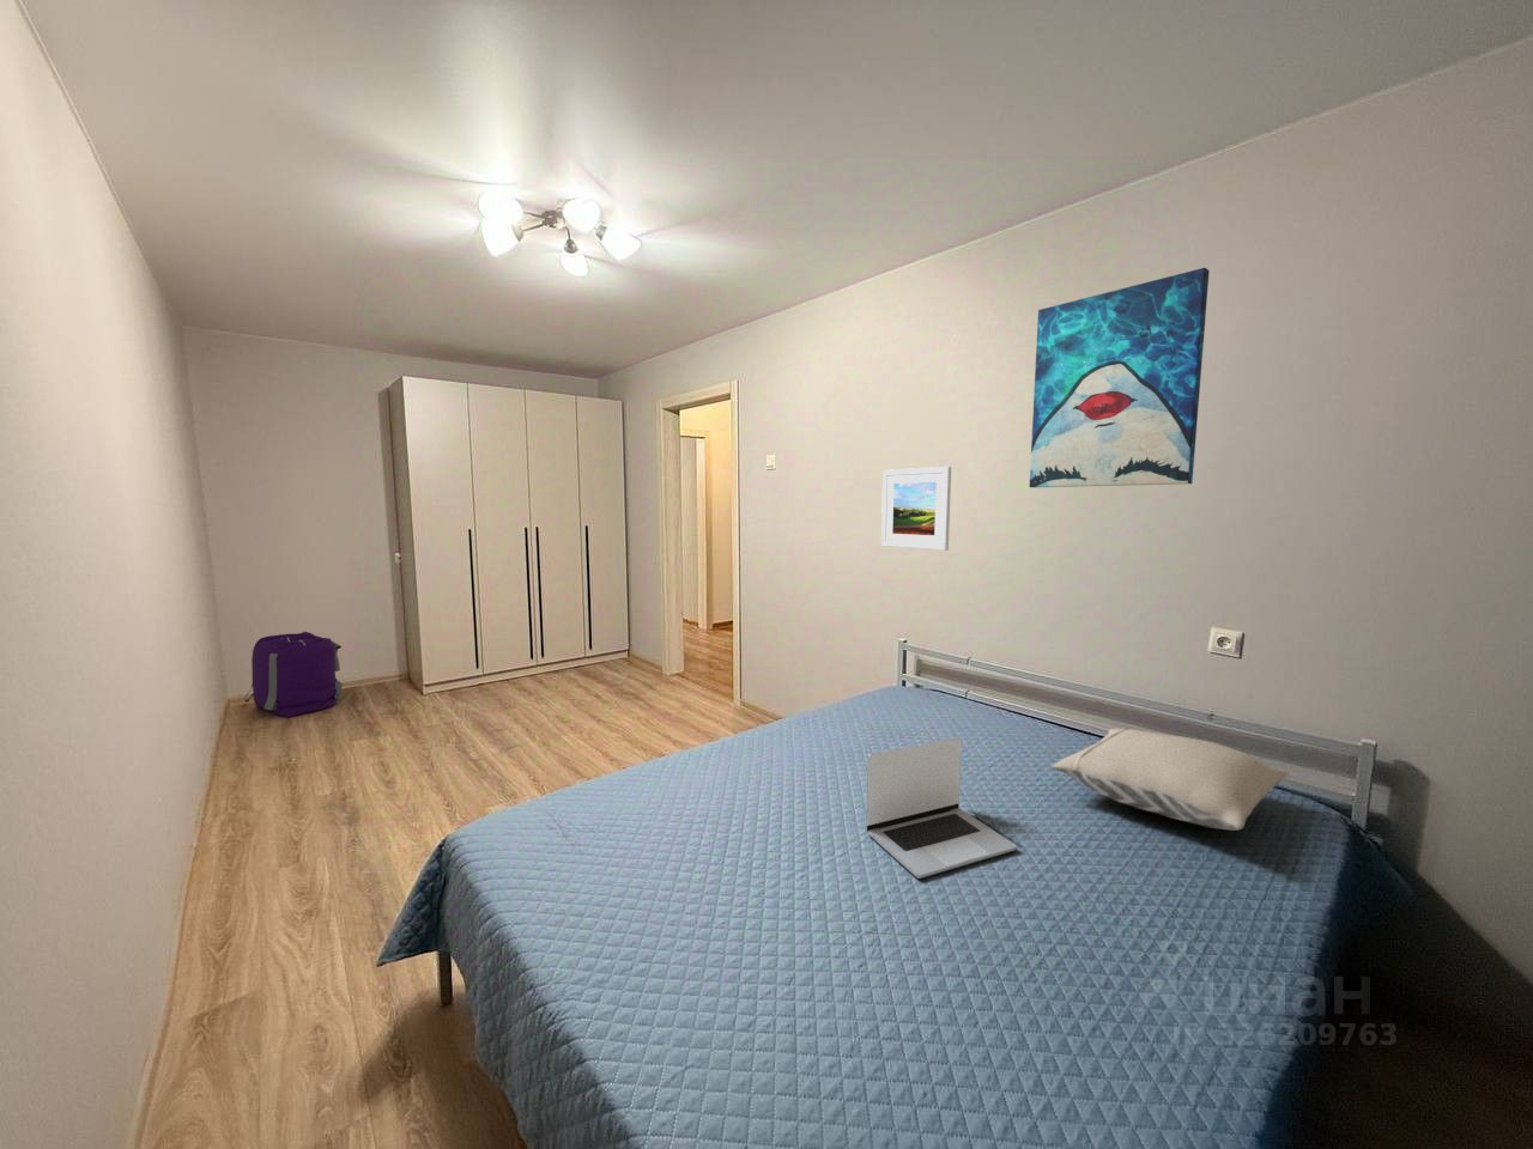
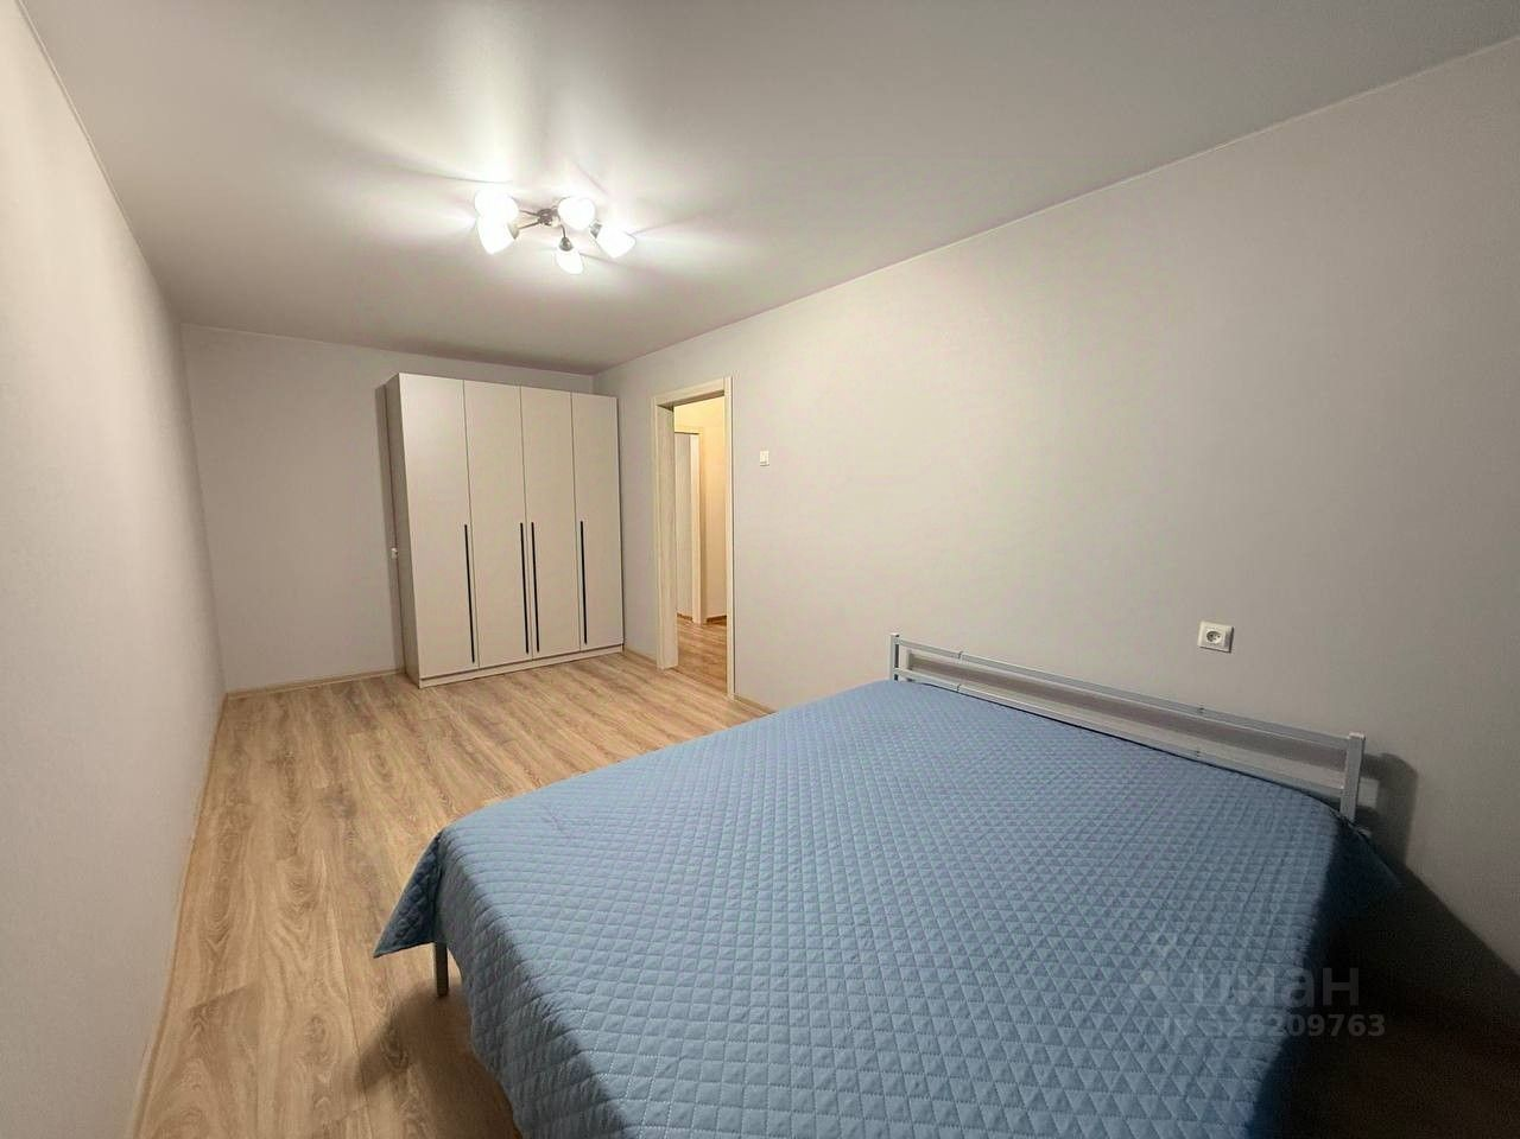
- pillow [1049,727,1289,830]
- wall art [1028,267,1211,489]
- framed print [880,466,952,552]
- laptop [864,736,1018,880]
- backpack [243,631,344,718]
